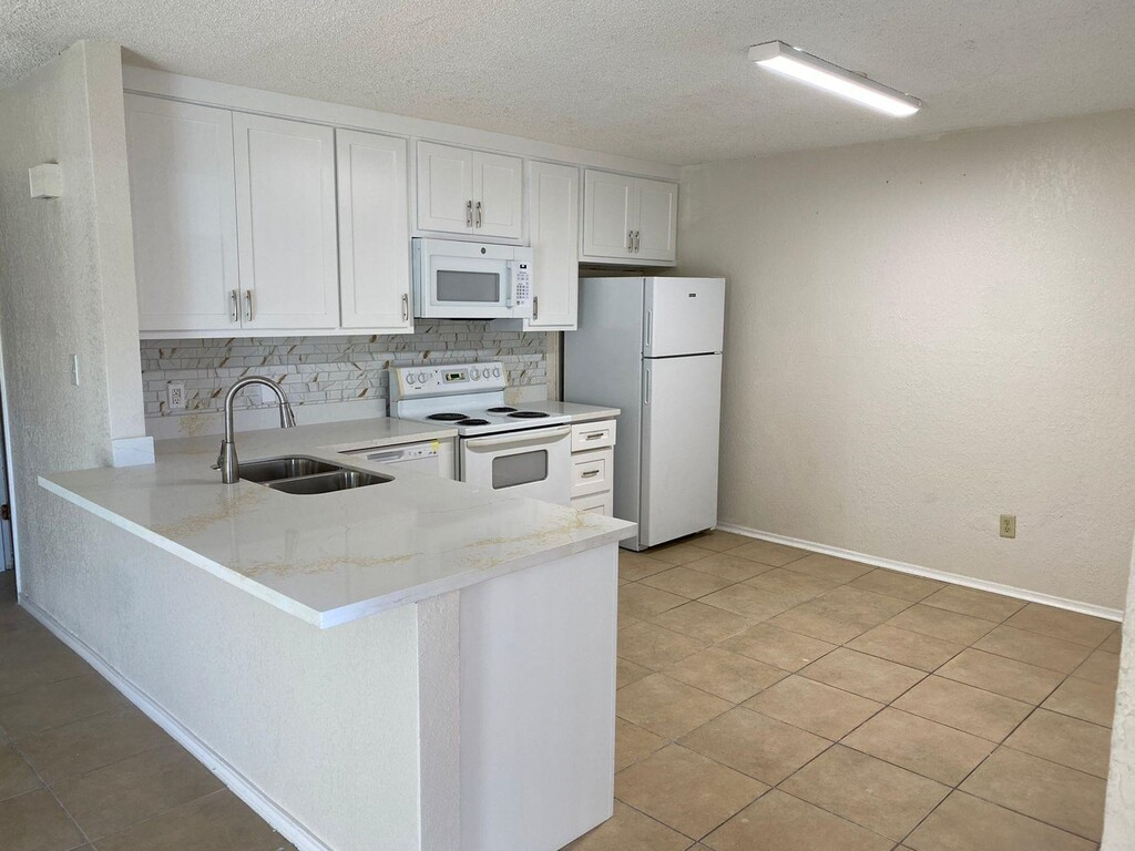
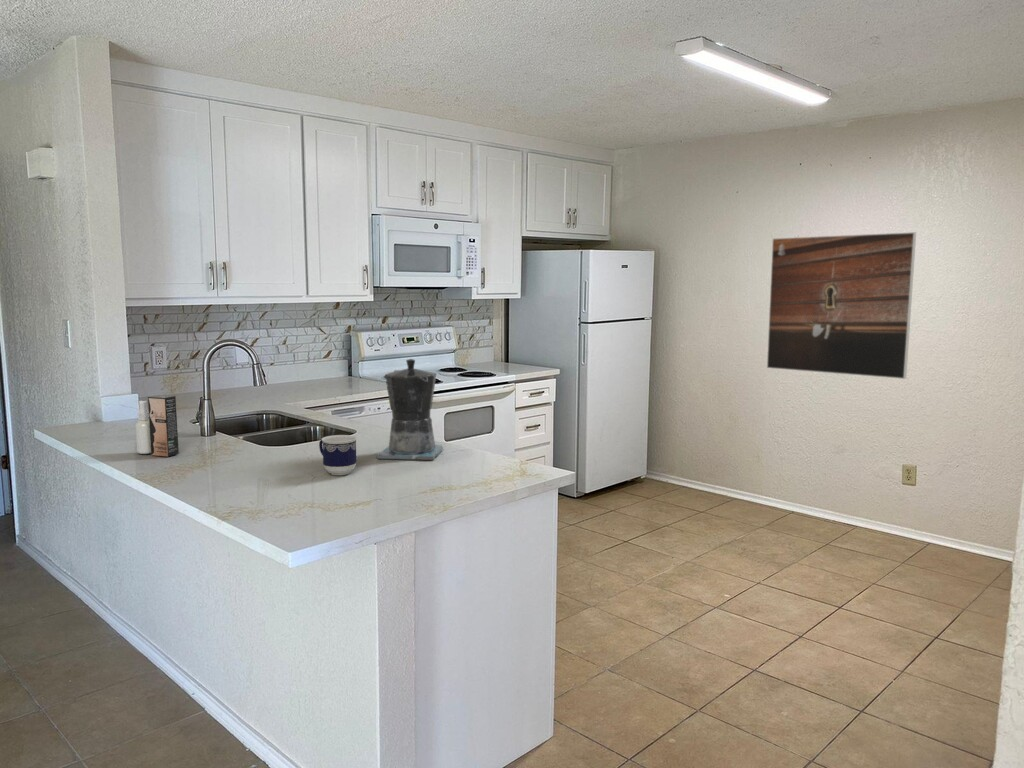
+ cup [318,434,358,476]
+ coffee maker [376,358,444,461]
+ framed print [766,231,917,380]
+ spray bottle [134,394,180,457]
